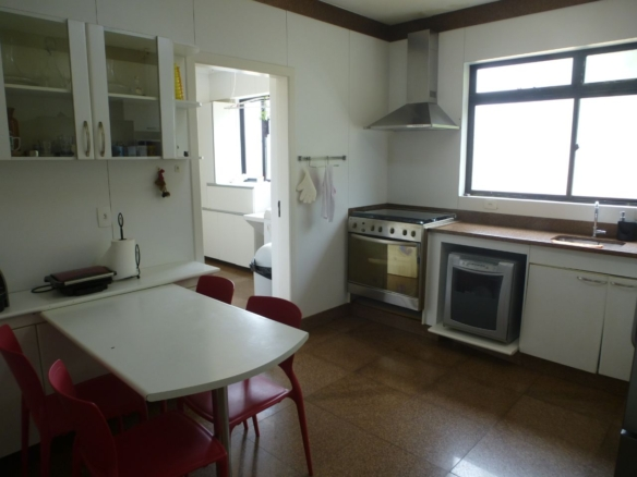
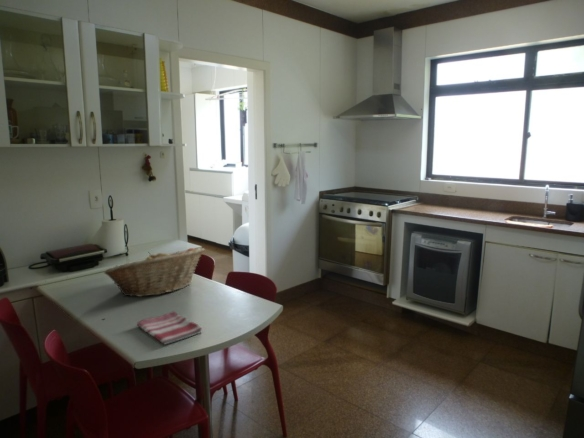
+ dish towel [136,310,203,345]
+ fruit basket [103,247,206,298]
